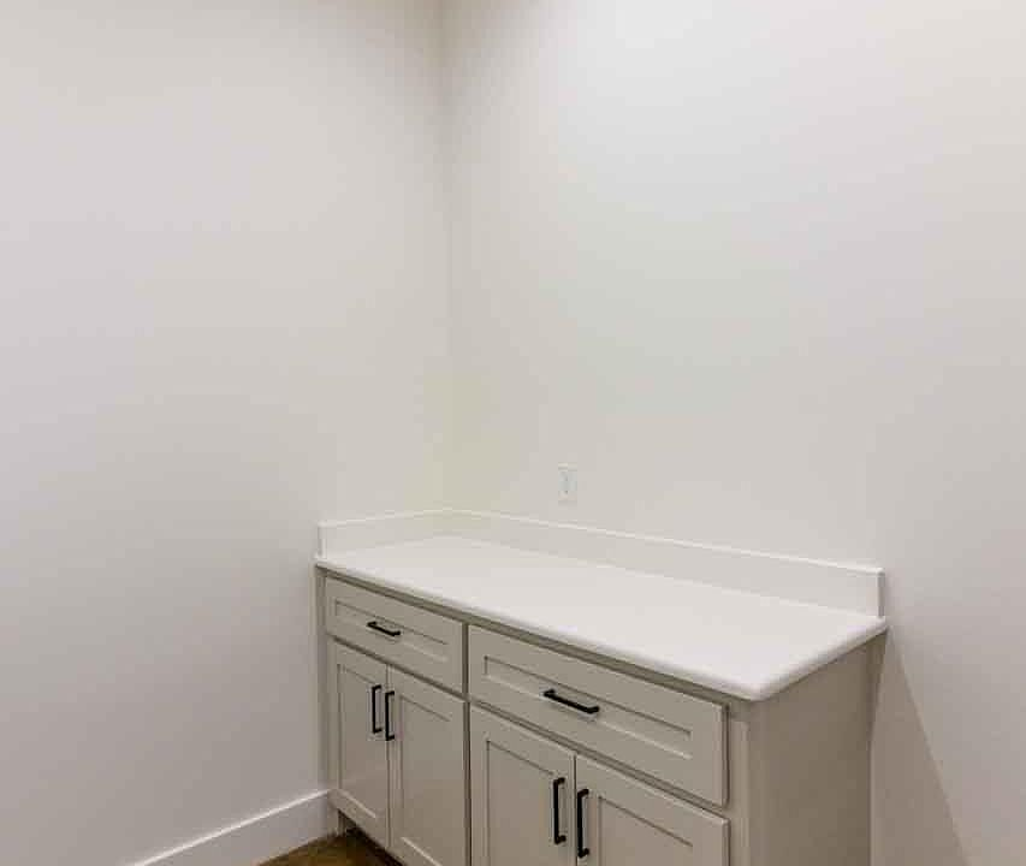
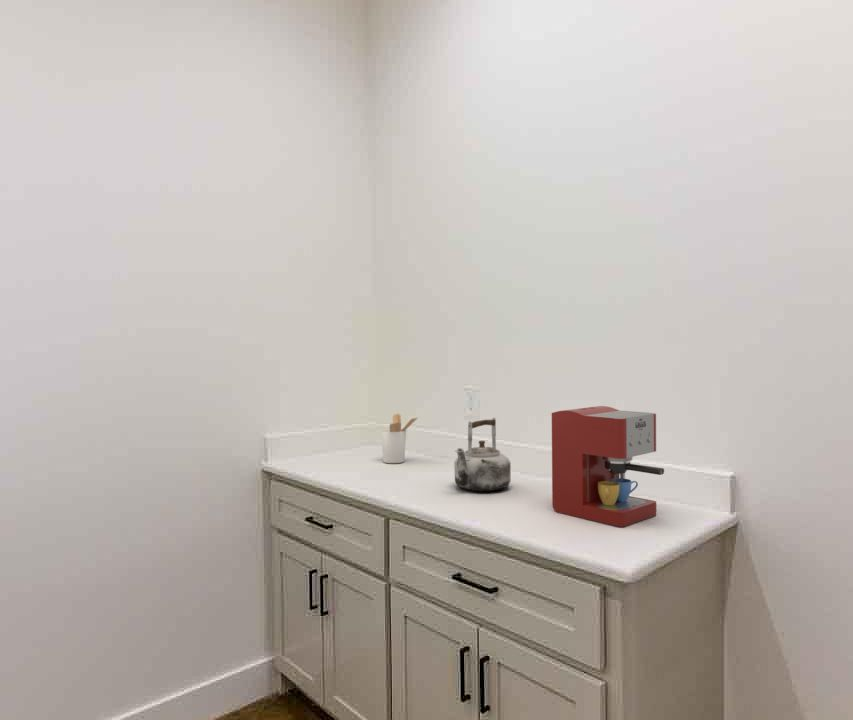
+ coffee maker [551,405,665,528]
+ kettle [453,417,512,492]
+ utensil holder [380,413,420,464]
